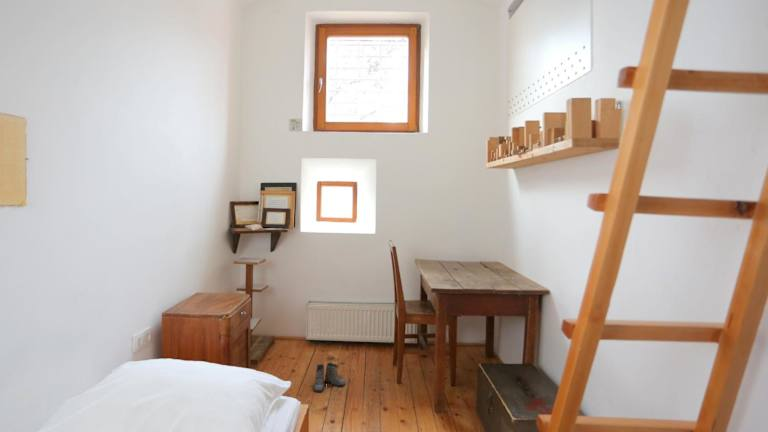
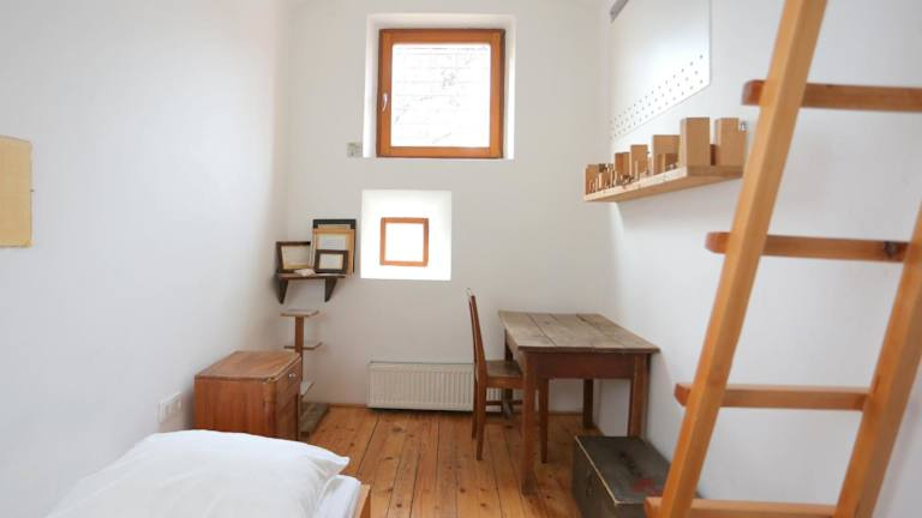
- boots [307,362,346,393]
